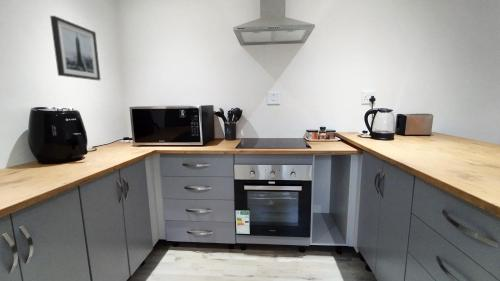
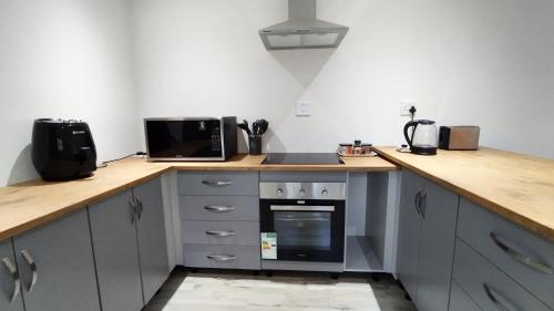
- wall art [49,15,101,81]
